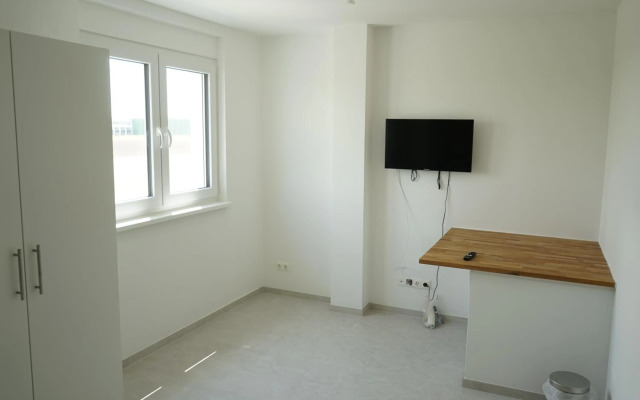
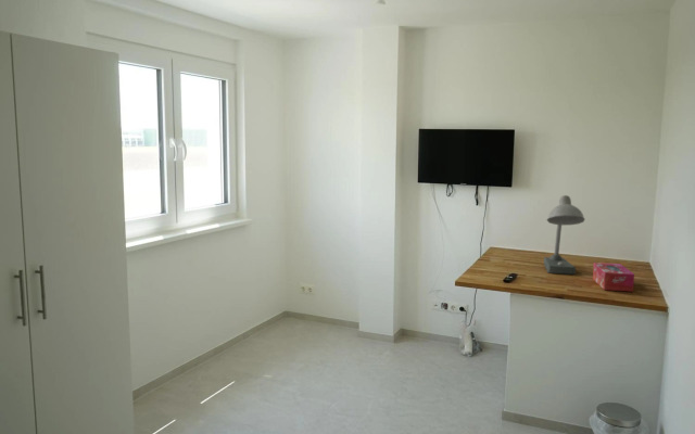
+ desk lamp [543,194,586,276]
+ tissue box [592,261,635,293]
